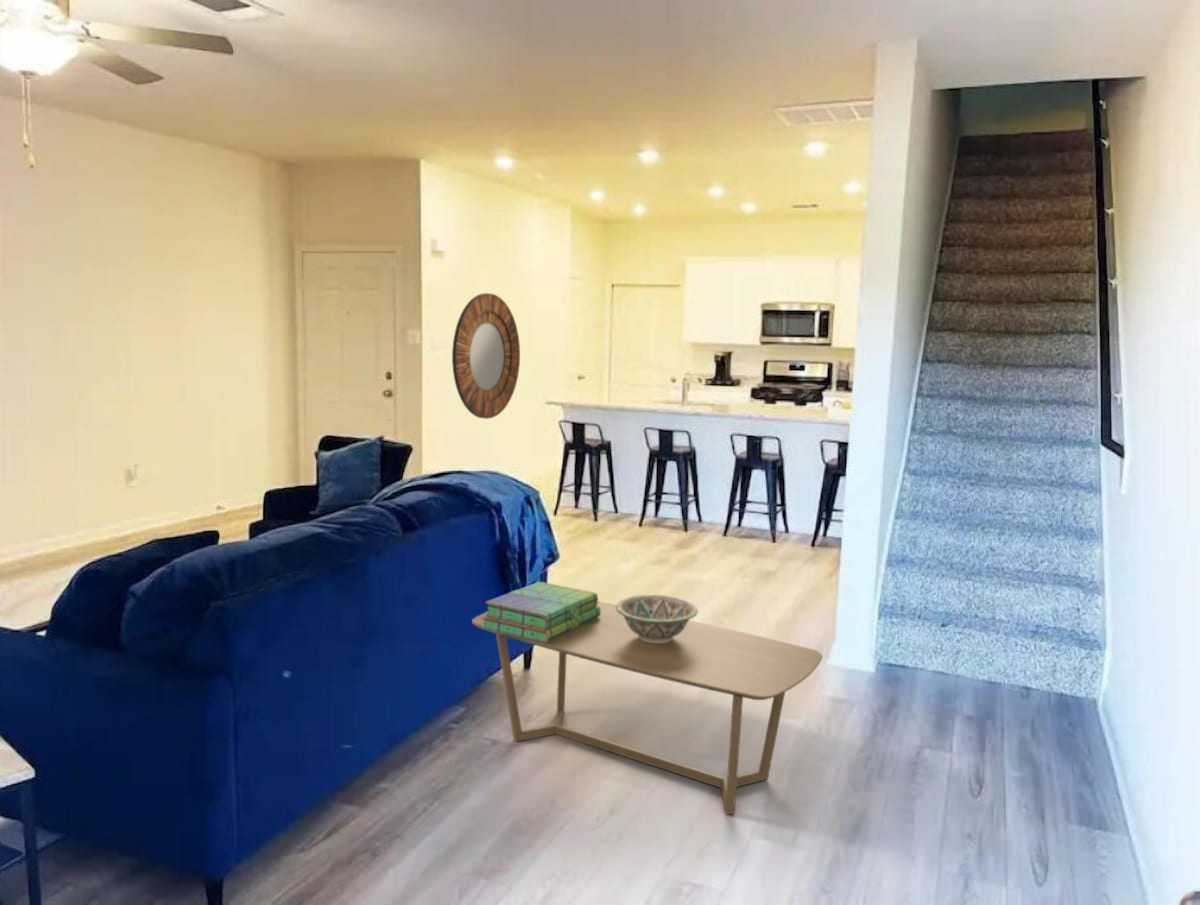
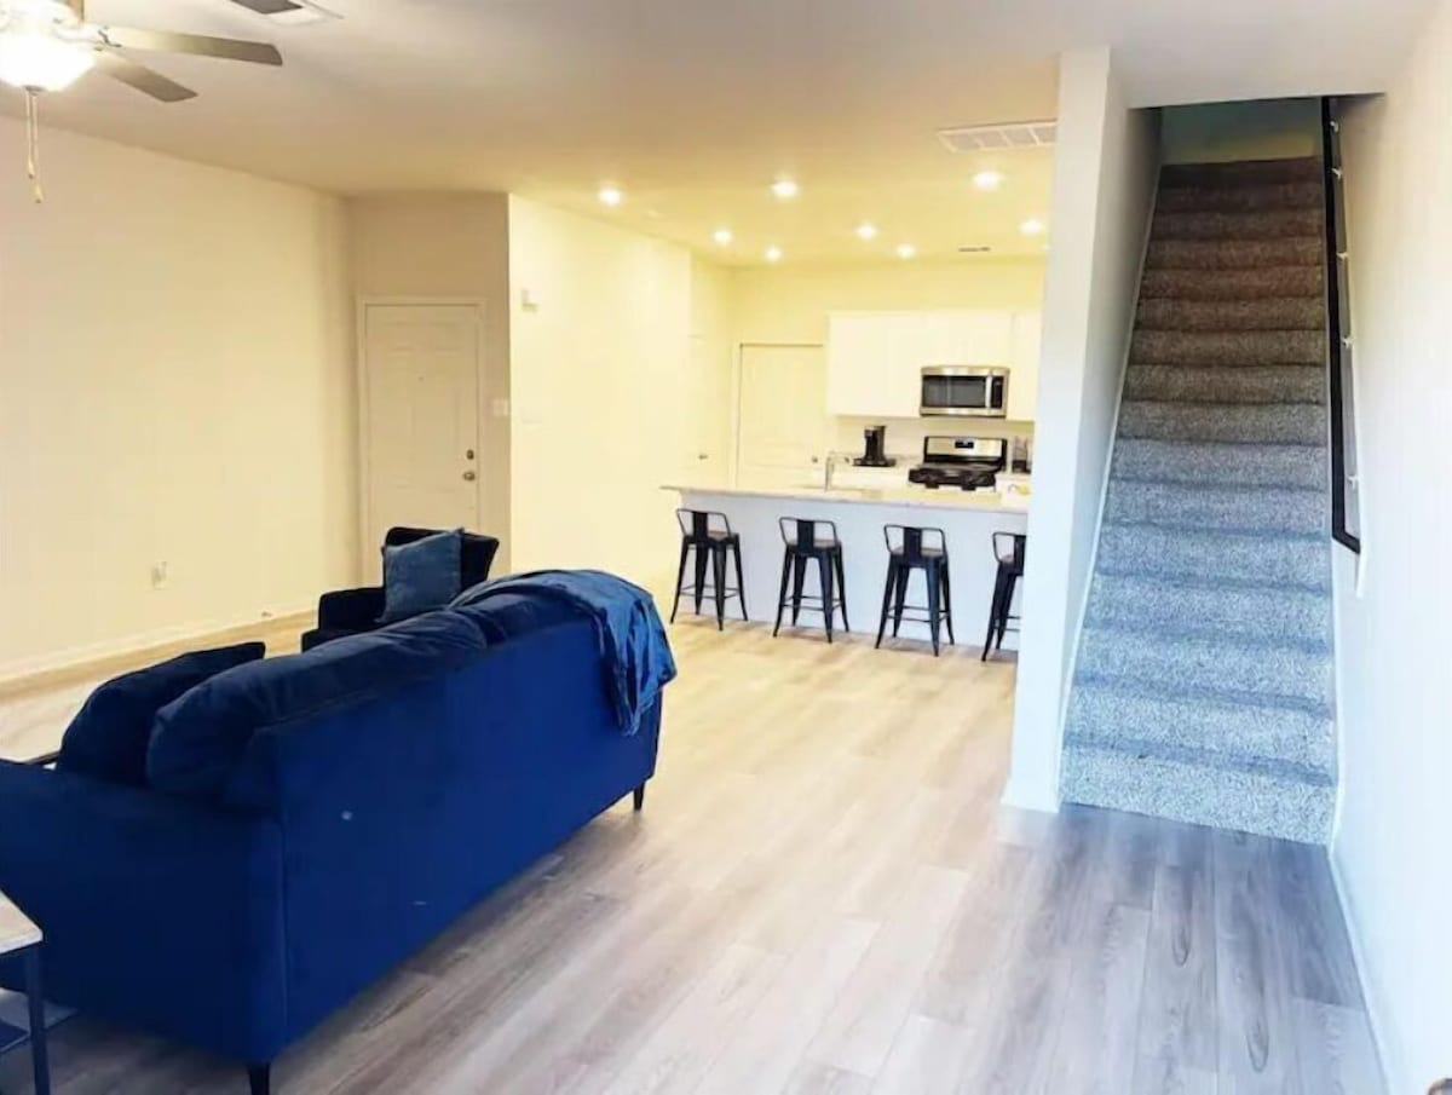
- home mirror [451,292,521,420]
- stack of books [481,581,601,643]
- coffee table [471,600,824,815]
- decorative bowl [615,594,699,643]
